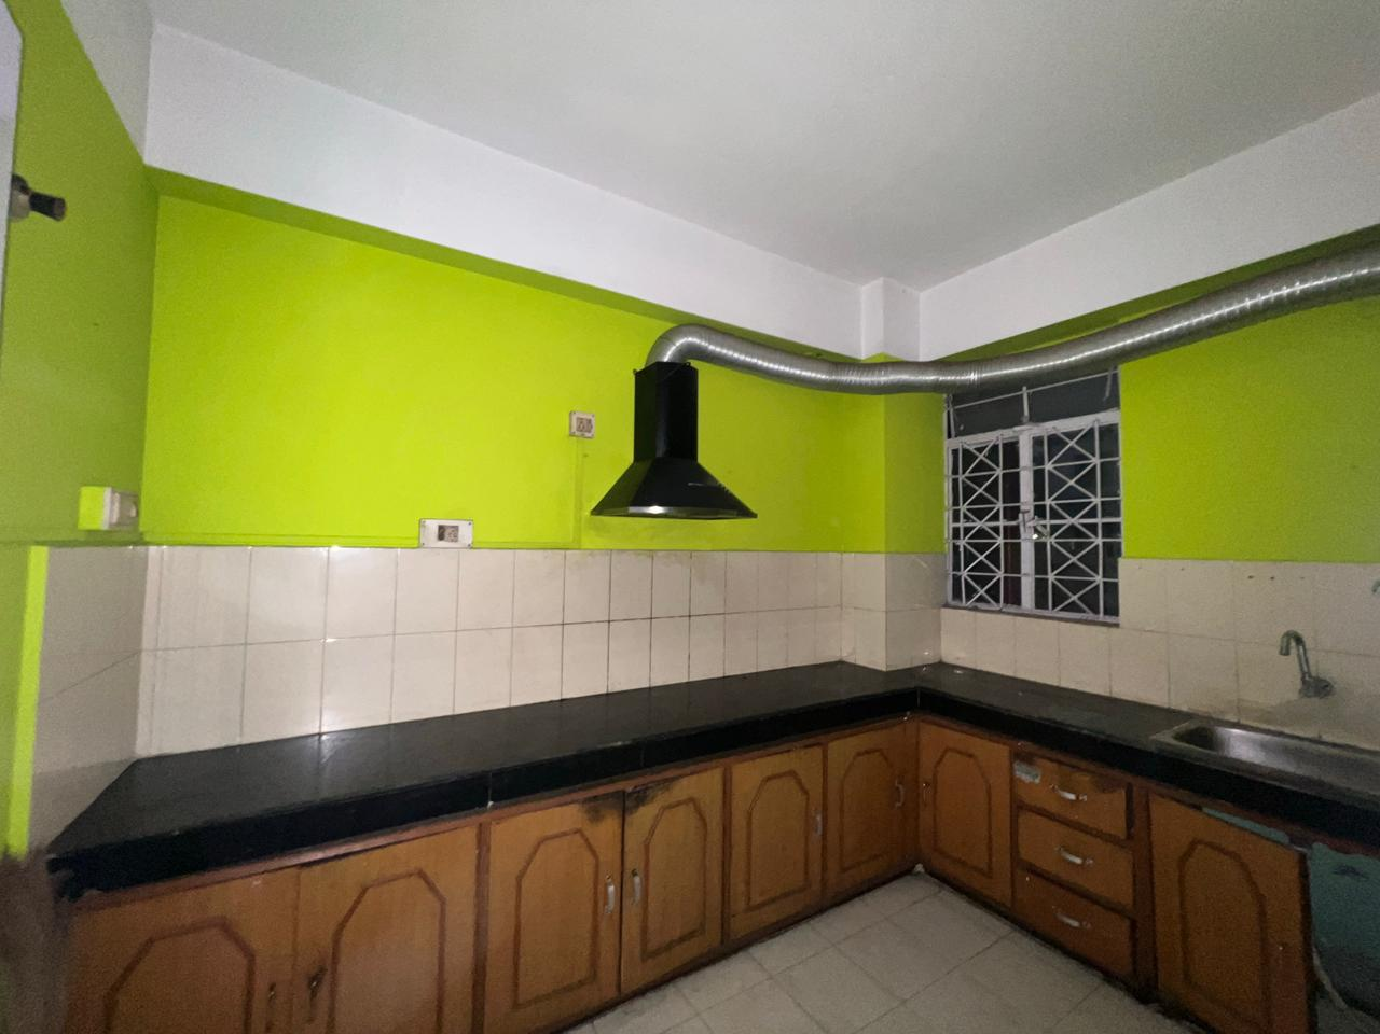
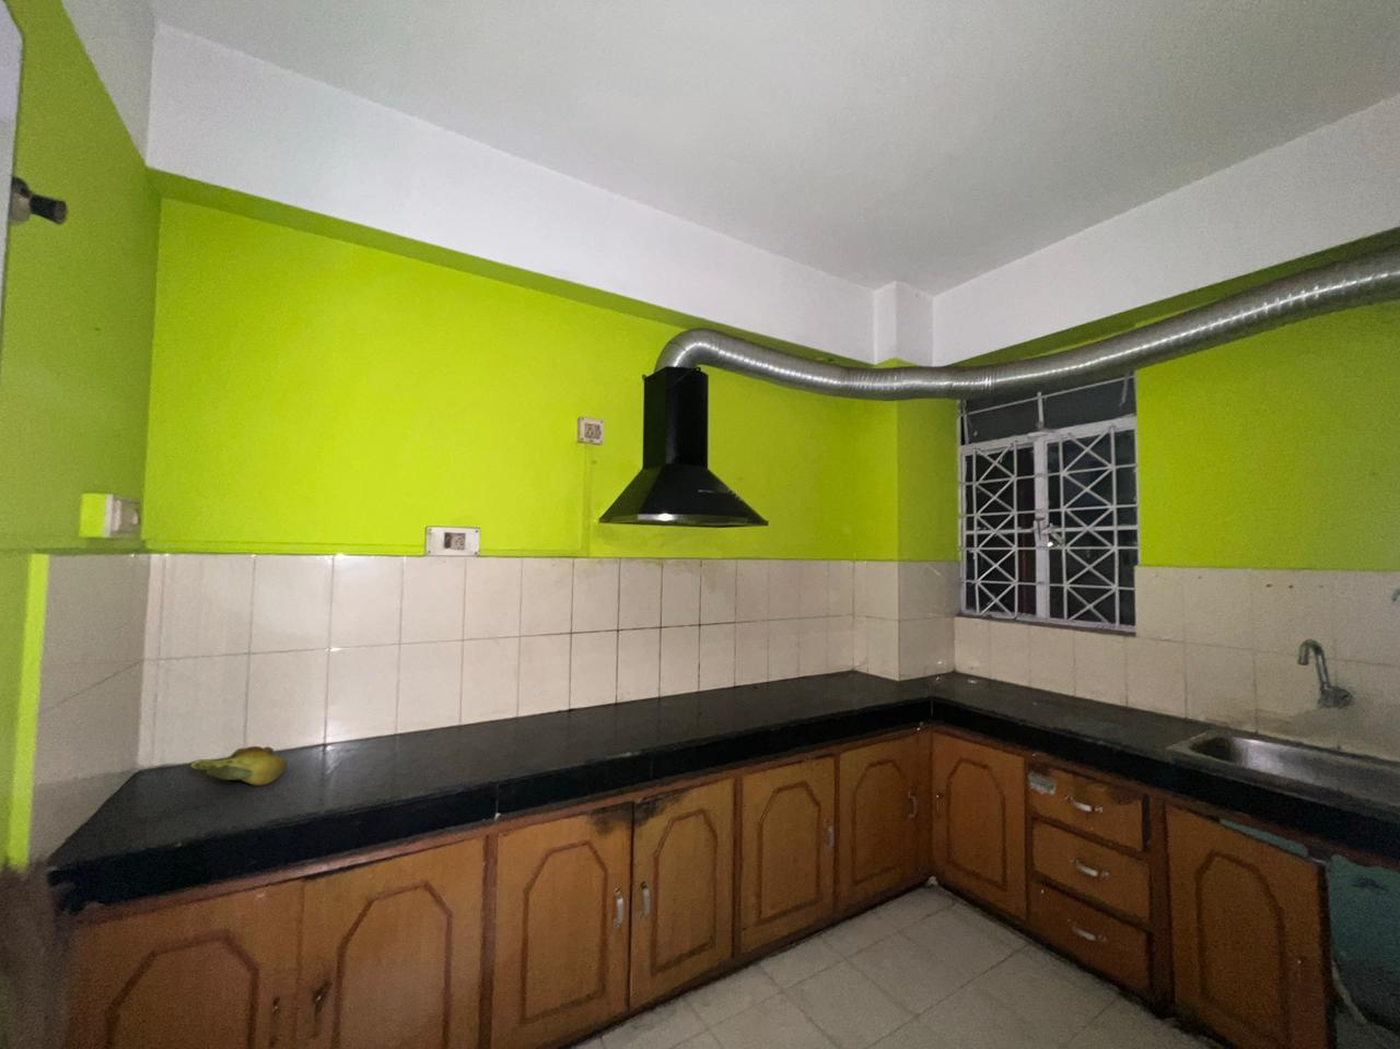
+ banana bunch [190,745,288,787]
